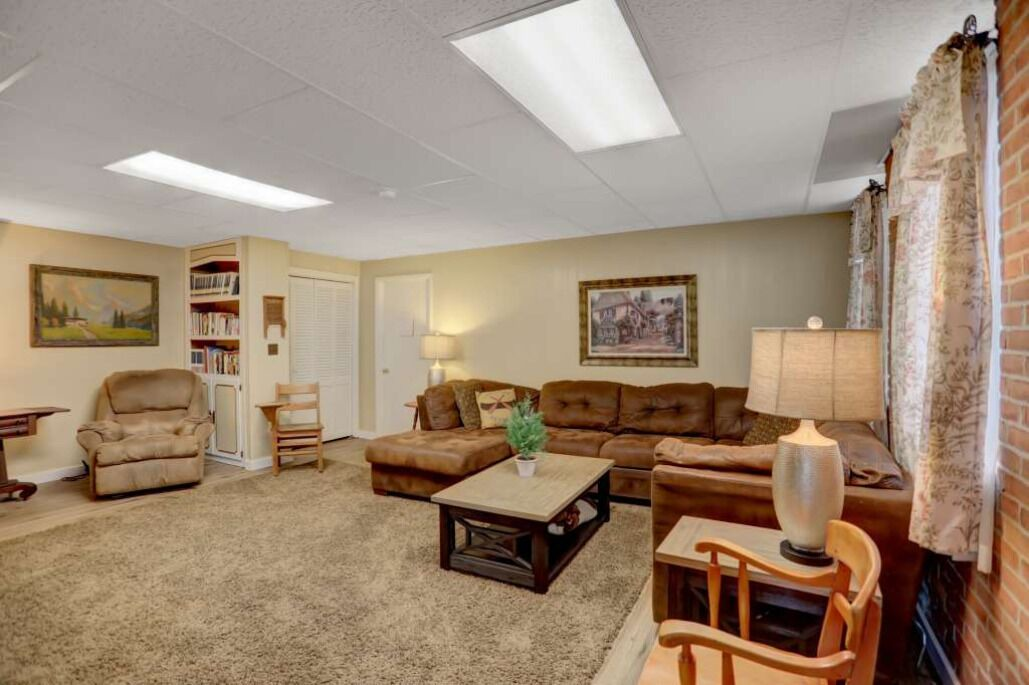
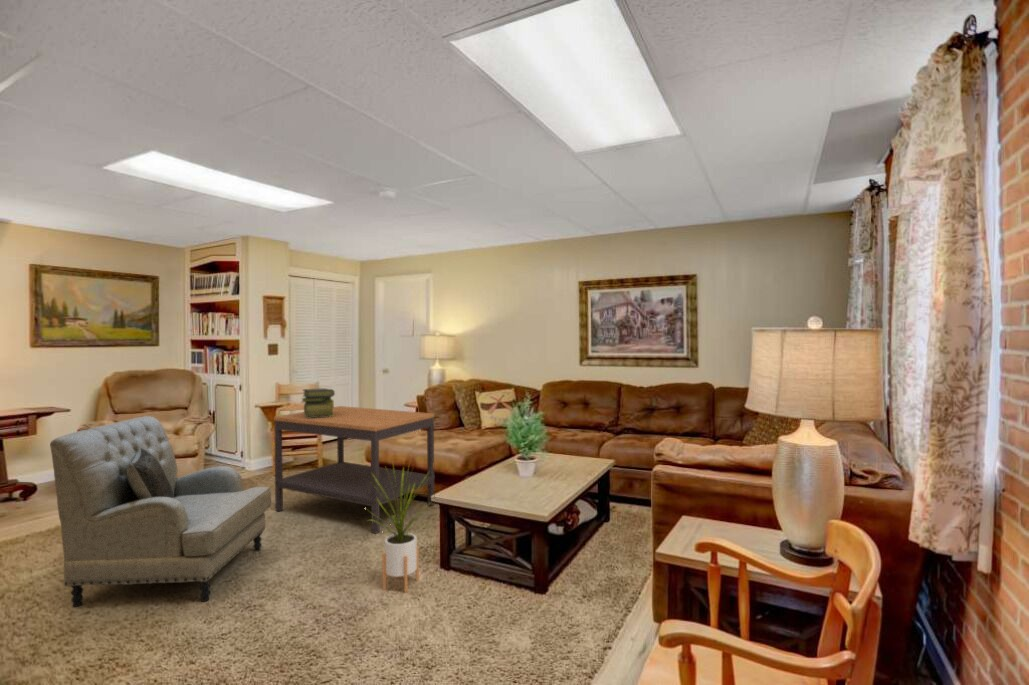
+ house plant [366,459,432,594]
+ stack of books [300,387,336,418]
+ armchair [49,415,272,608]
+ side table [273,405,436,535]
